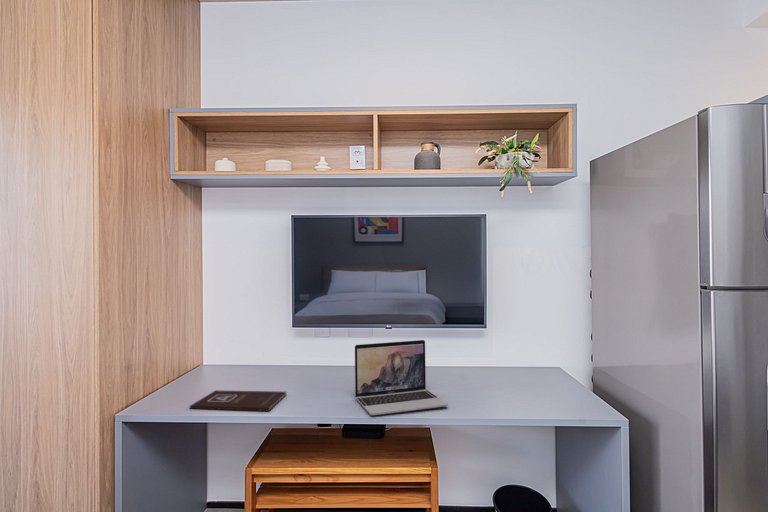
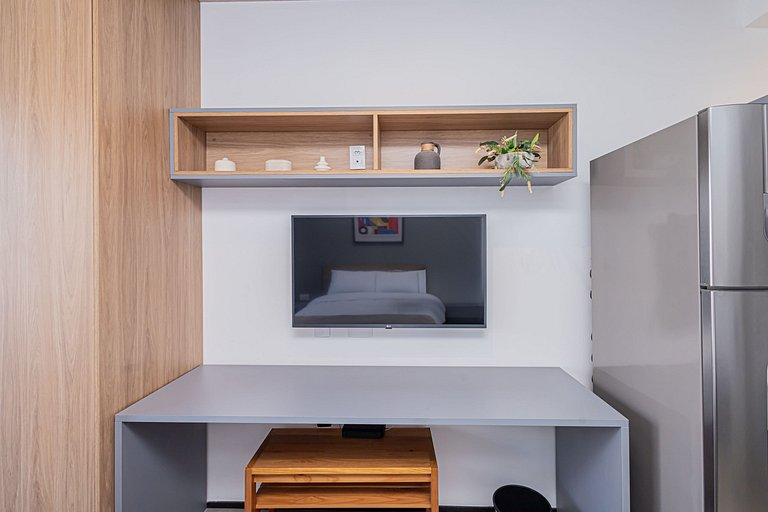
- laptop [354,339,449,416]
- book [189,389,287,412]
